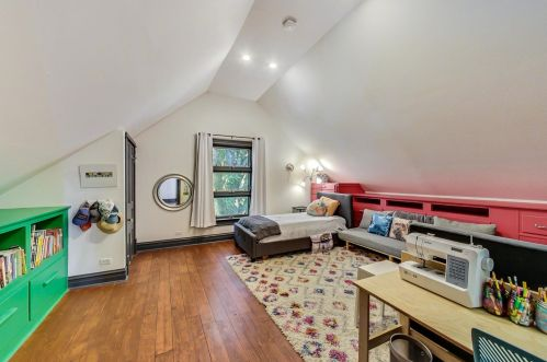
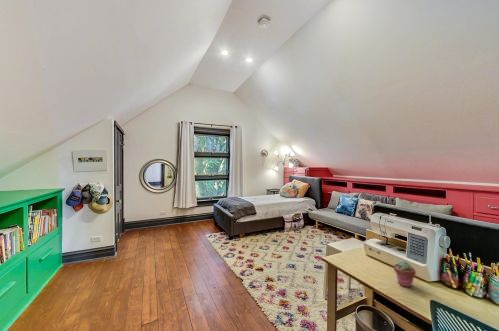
+ potted succulent [393,260,417,288]
